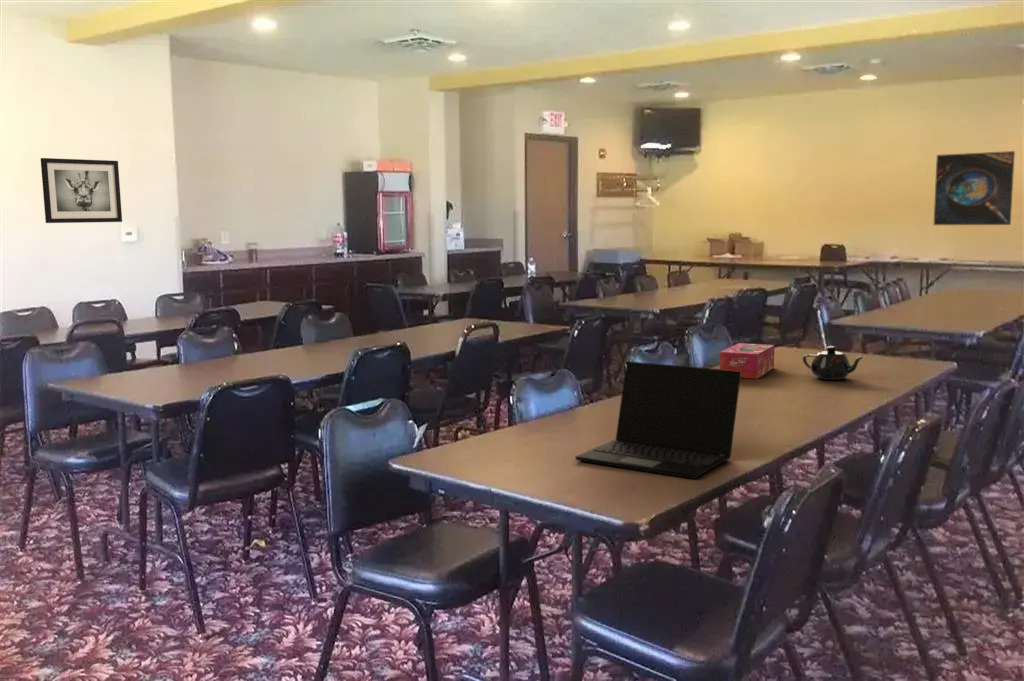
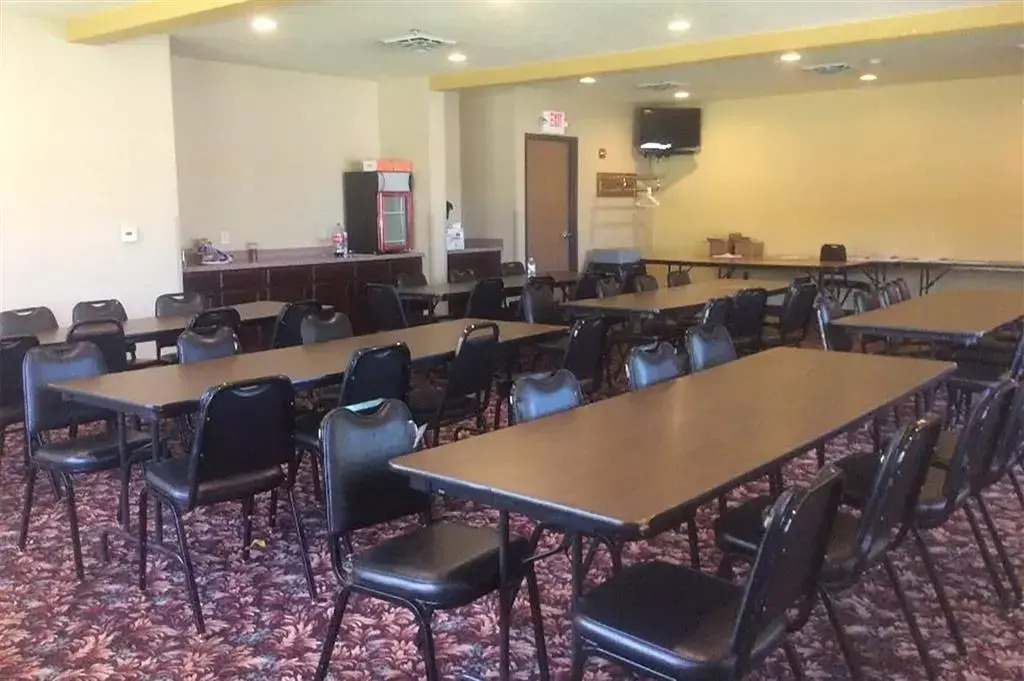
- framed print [933,150,1016,226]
- wall art [40,157,123,224]
- tissue box [719,342,775,380]
- laptop [574,360,741,480]
- teapot [802,345,865,381]
